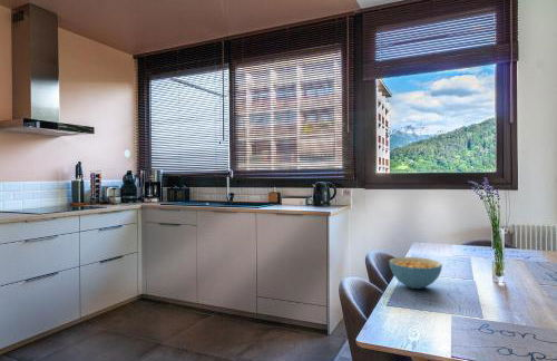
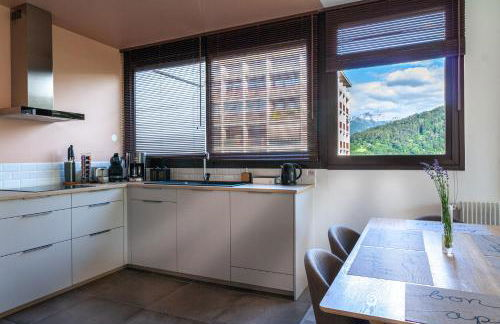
- cereal bowl [388,256,443,290]
